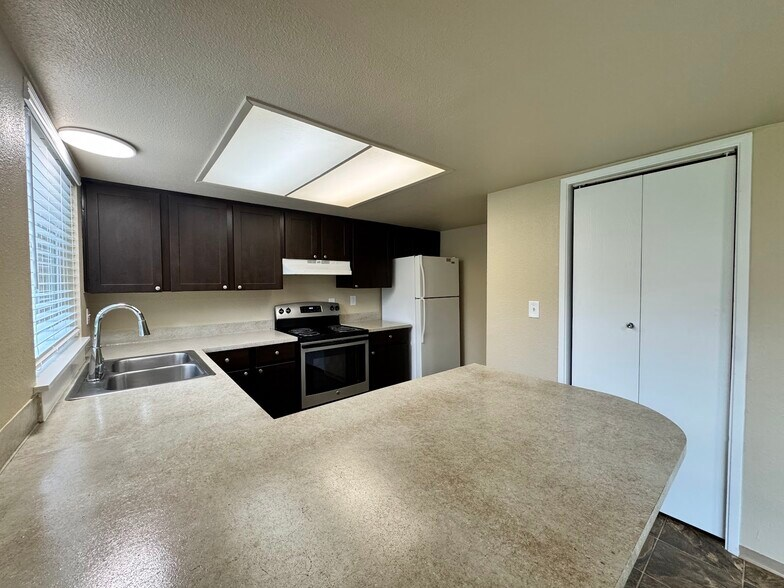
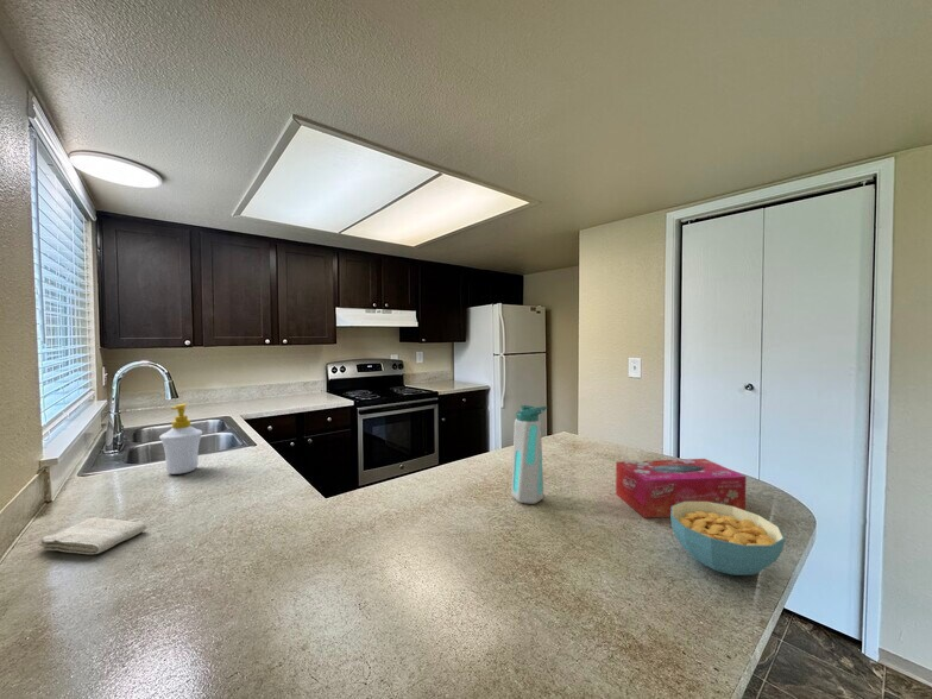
+ soap bottle [158,402,203,476]
+ tissue box [615,458,747,519]
+ cereal bowl [669,502,786,577]
+ washcloth [38,516,147,555]
+ water bottle [510,404,548,505]
